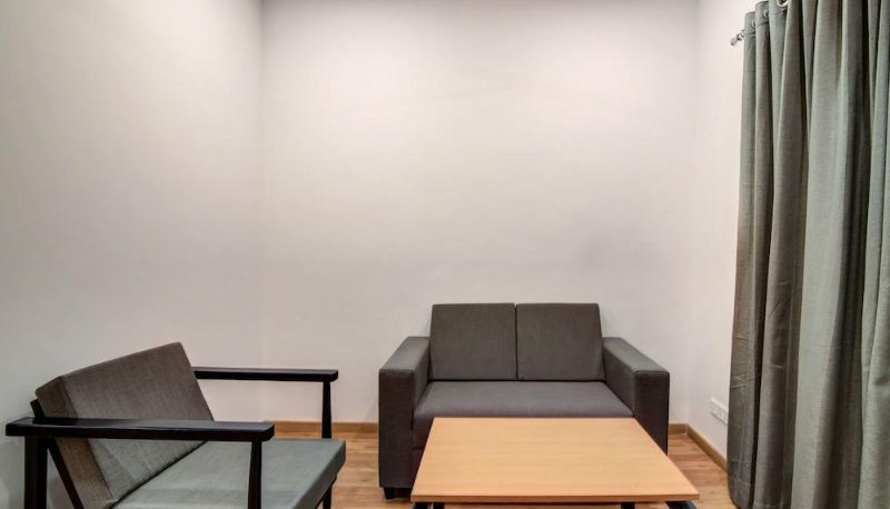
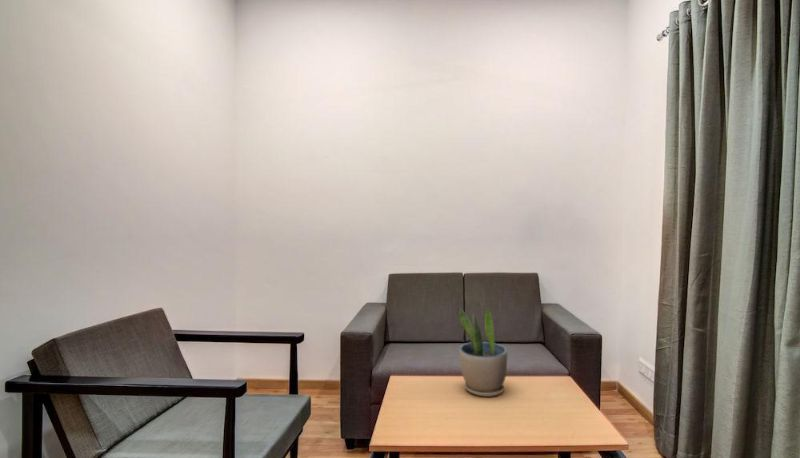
+ potted plant [459,308,508,398]
